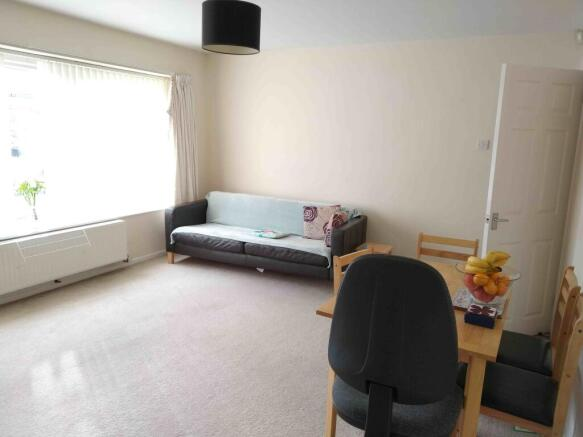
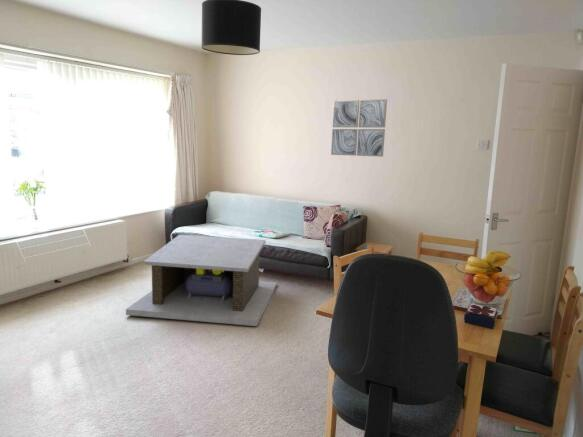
+ wall art [330,98,388,158]
+ coffee table [125,234,278,327]
